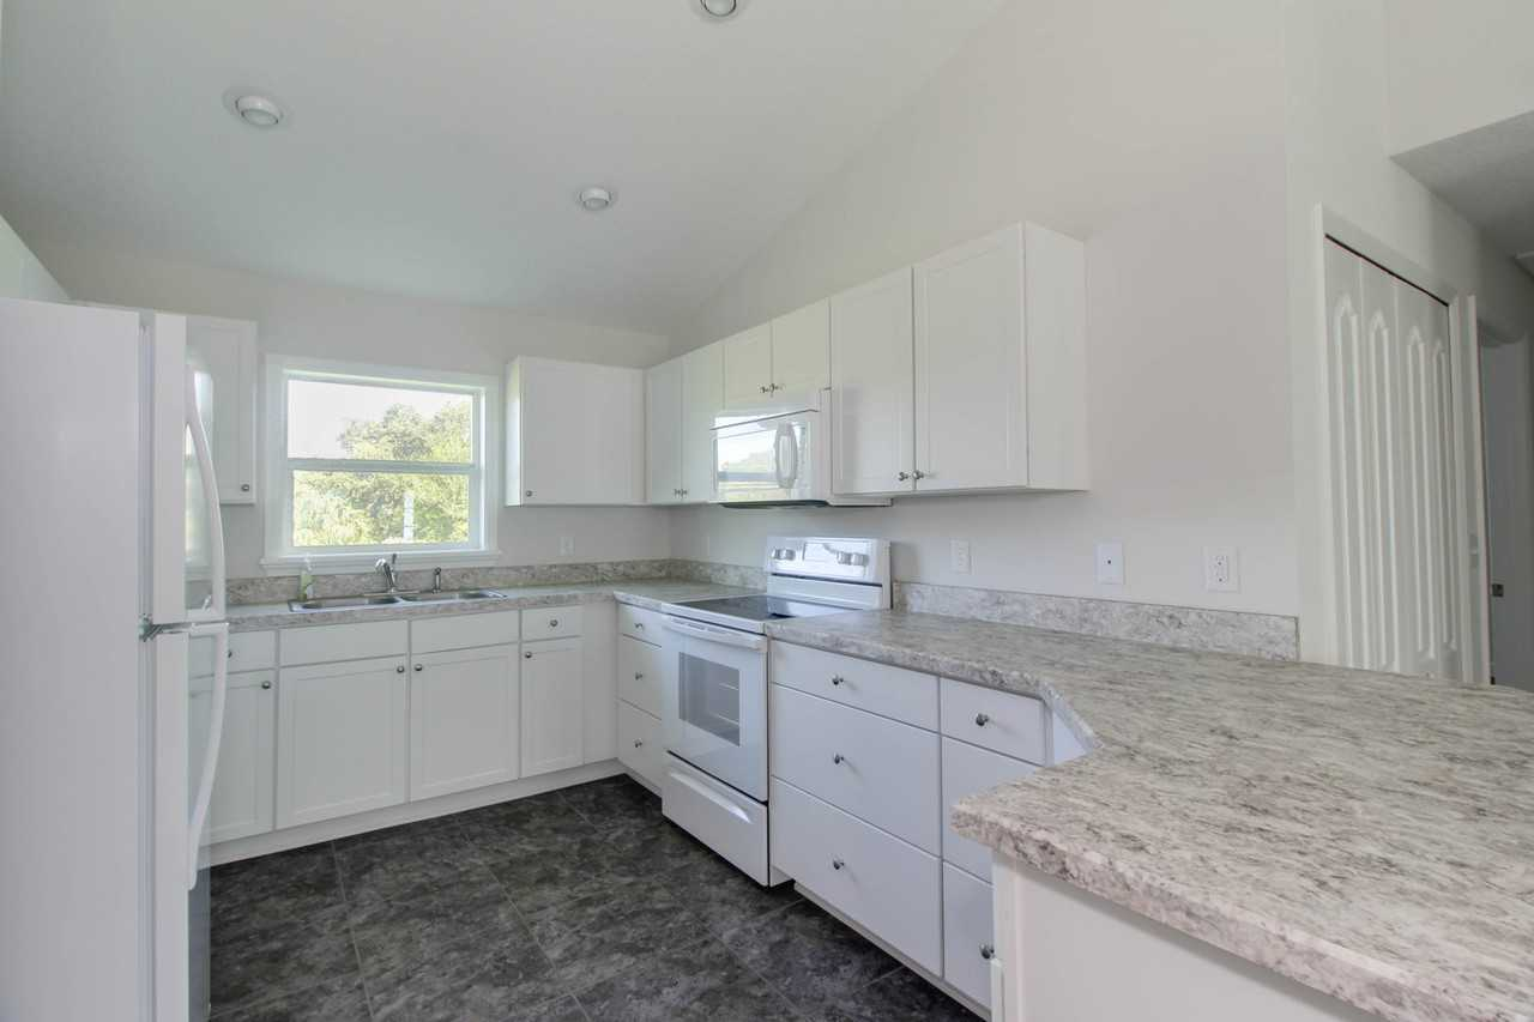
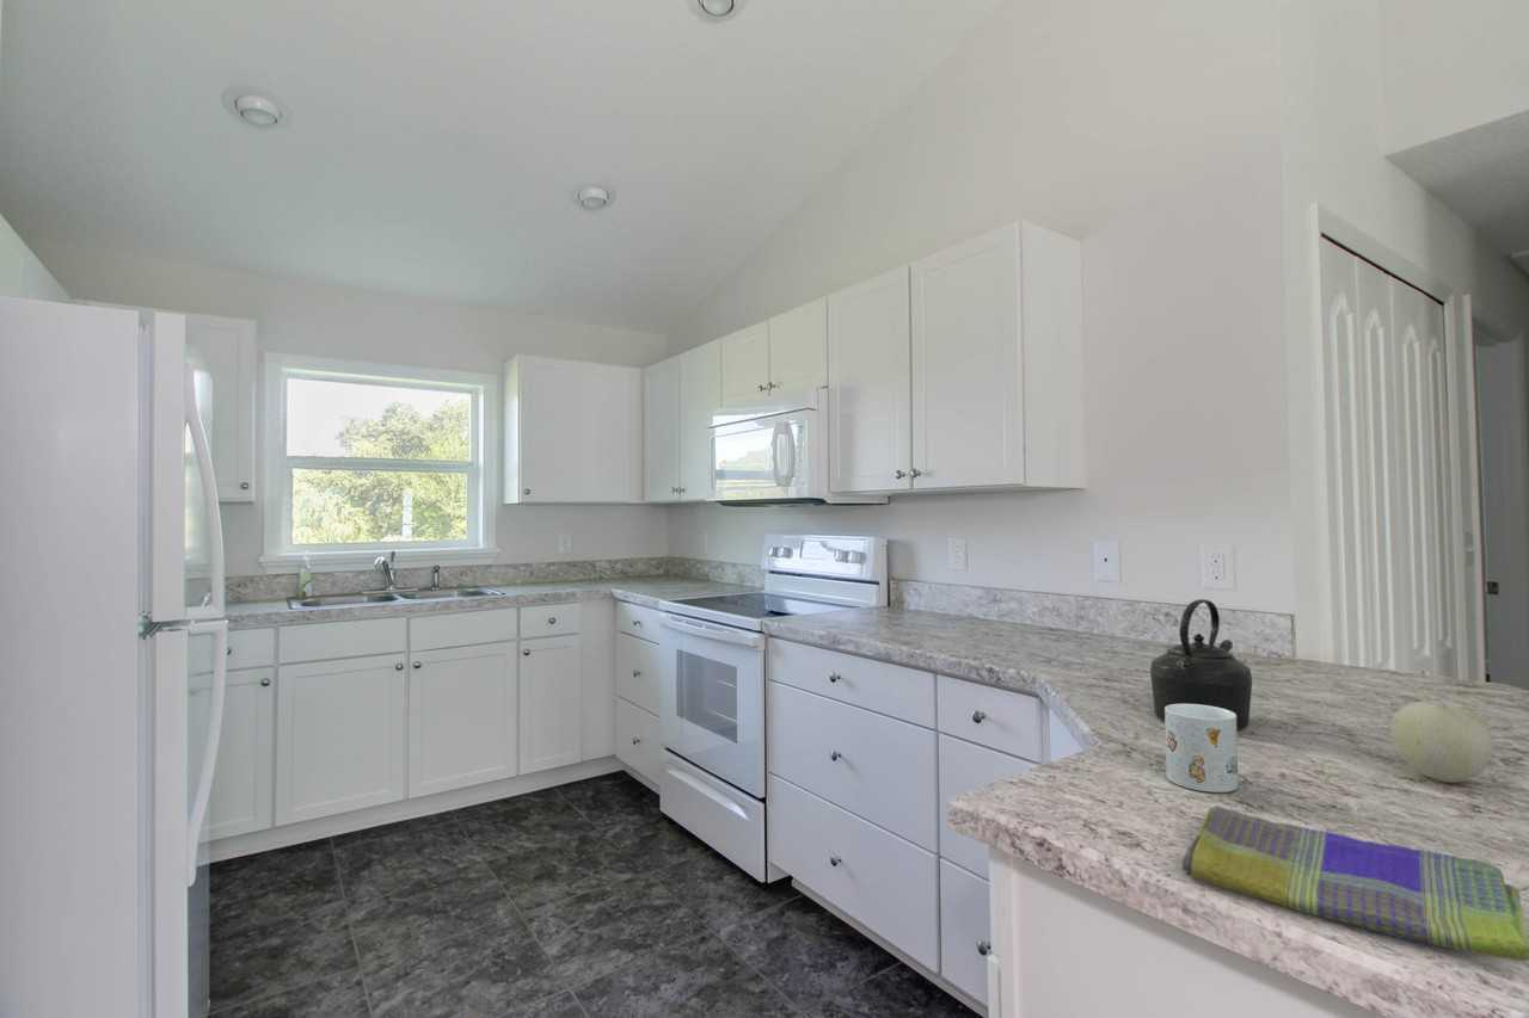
+ fruit [1389,701,1494,784]
+ dish towel [1181,804,1529,962]
+ mug [1163,704,1239,794]
+ kettle [1149,598,1253,730]
